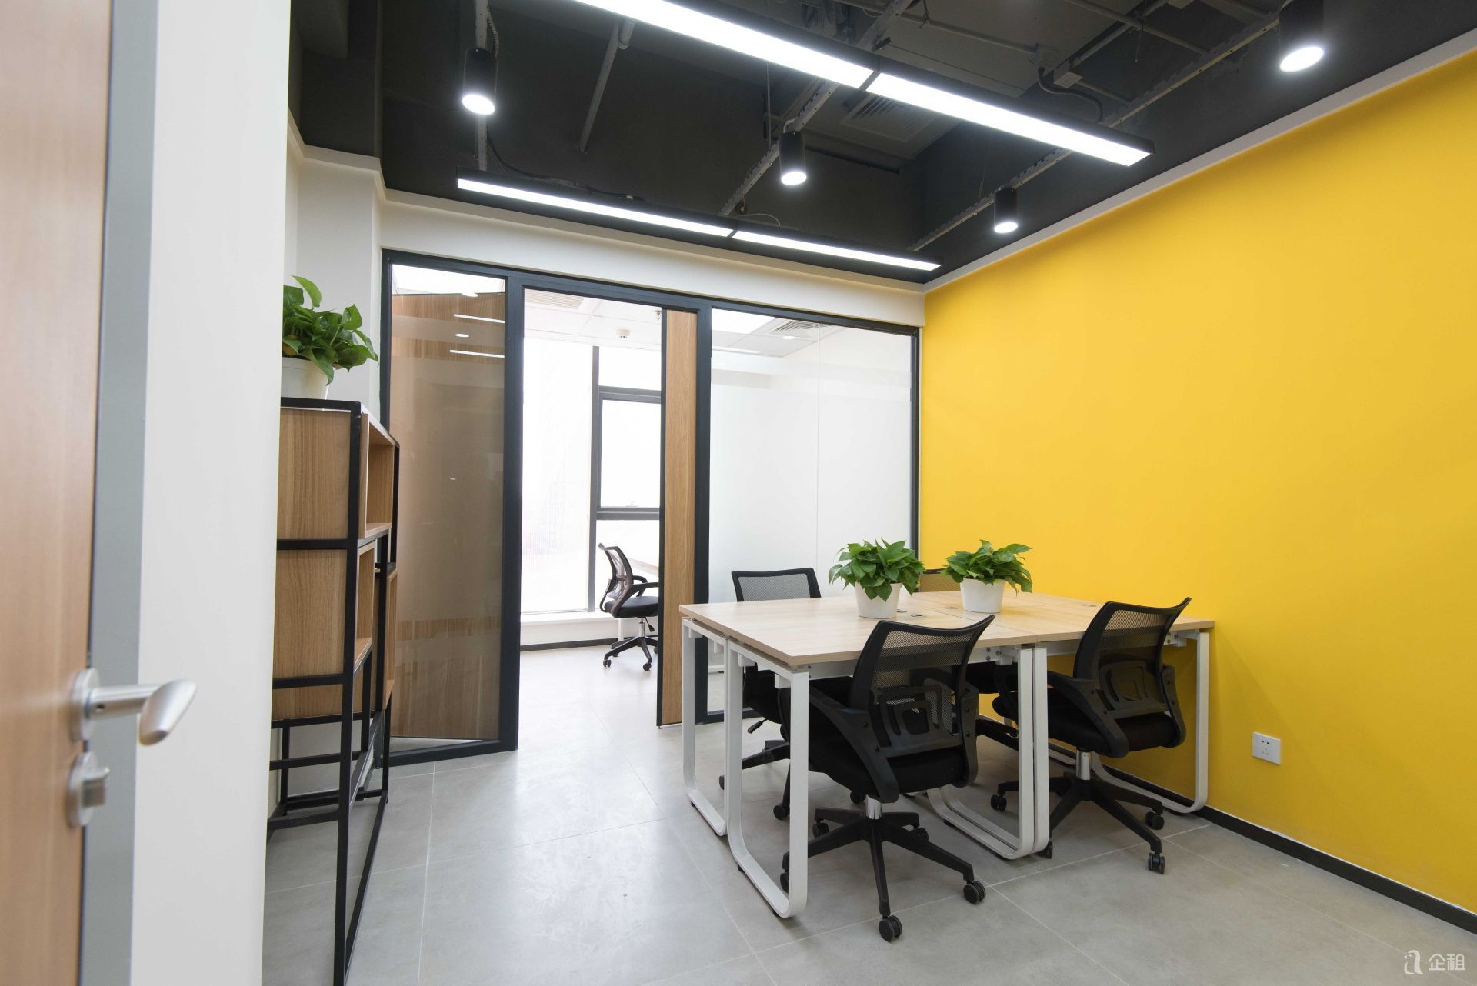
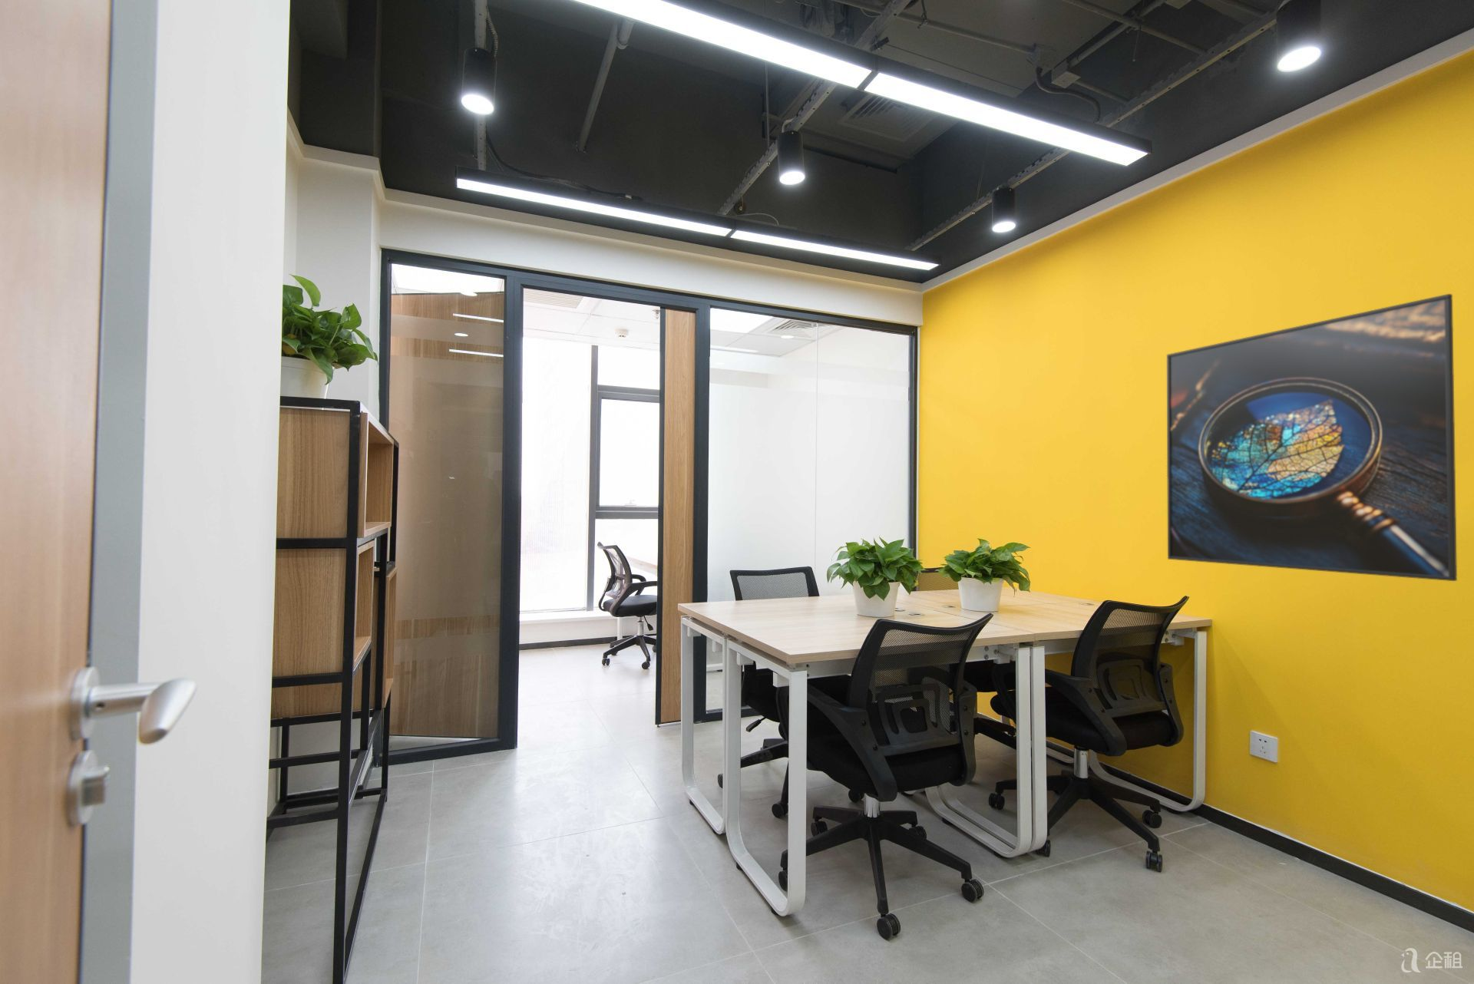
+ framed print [1166,293,1458,582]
